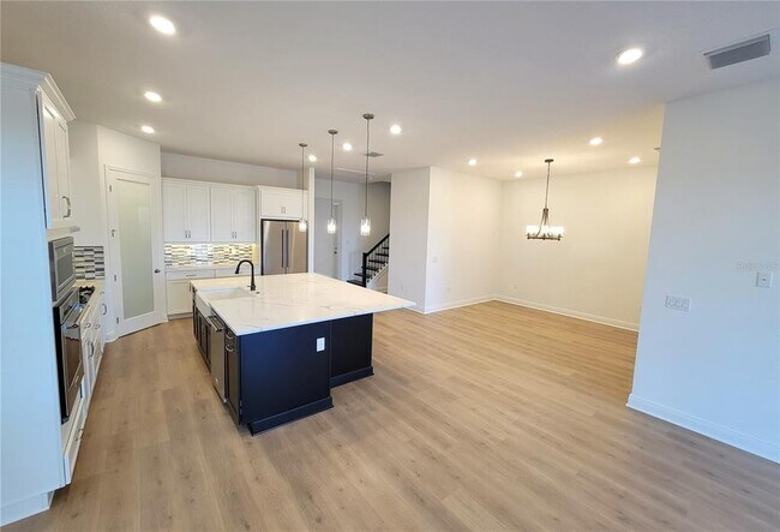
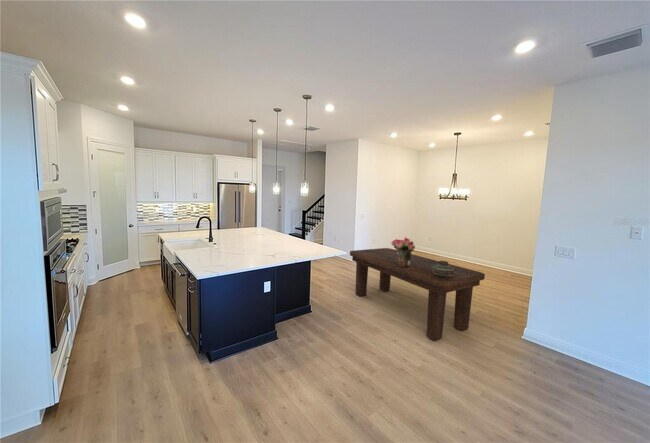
+ vessel [432,260,454,280]
+ bouquet [390,236,416,267]
+ dining table [349,247,486,341]
